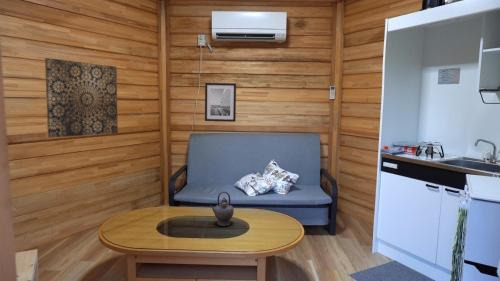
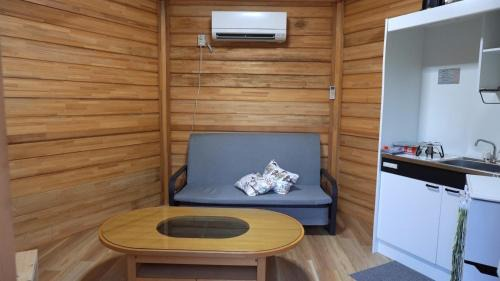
- wall art [204,82,237,123]
- wall art [44,57,119,139]
- teapot [209,190,235,227]
